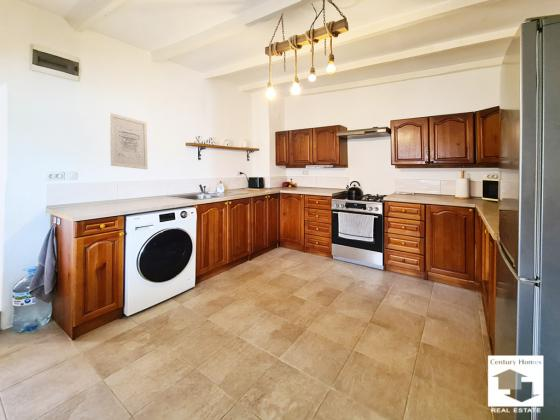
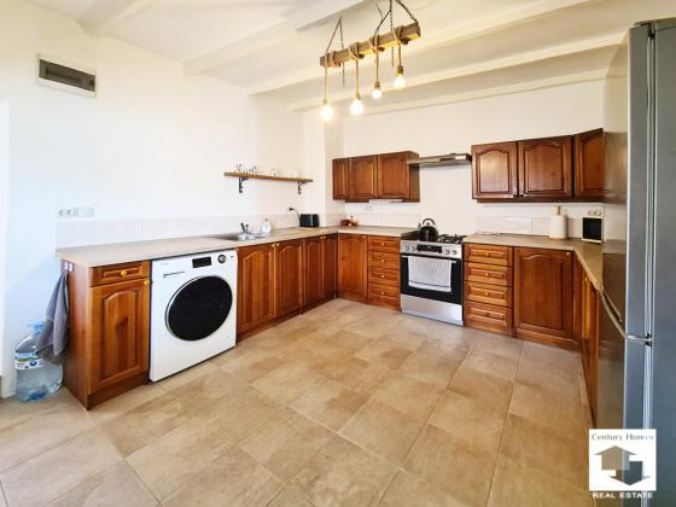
- wall art [109,112,149,170]
